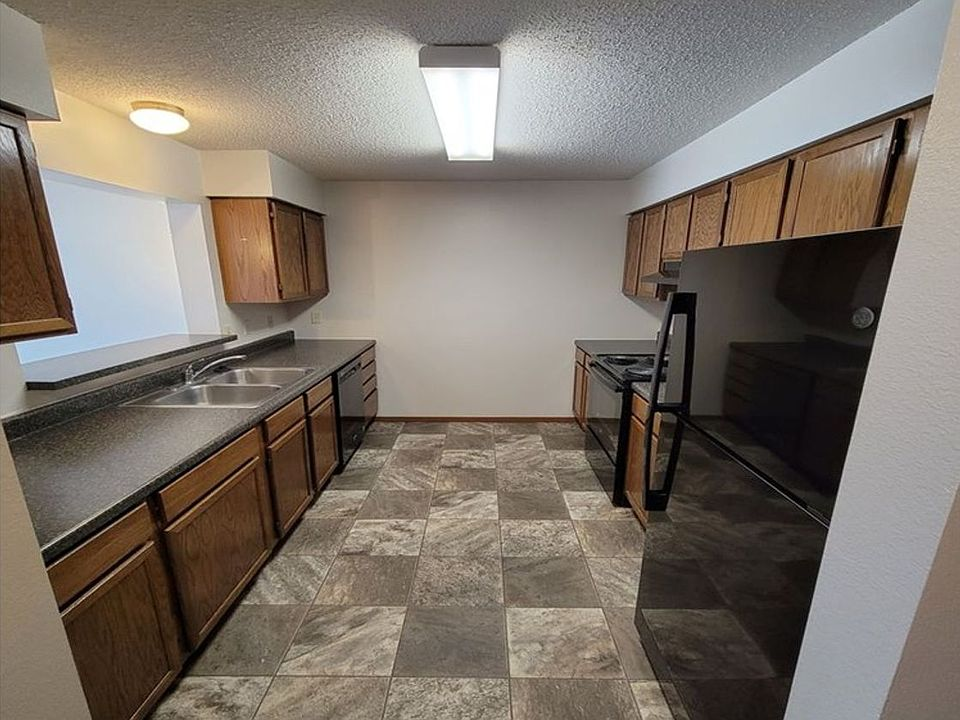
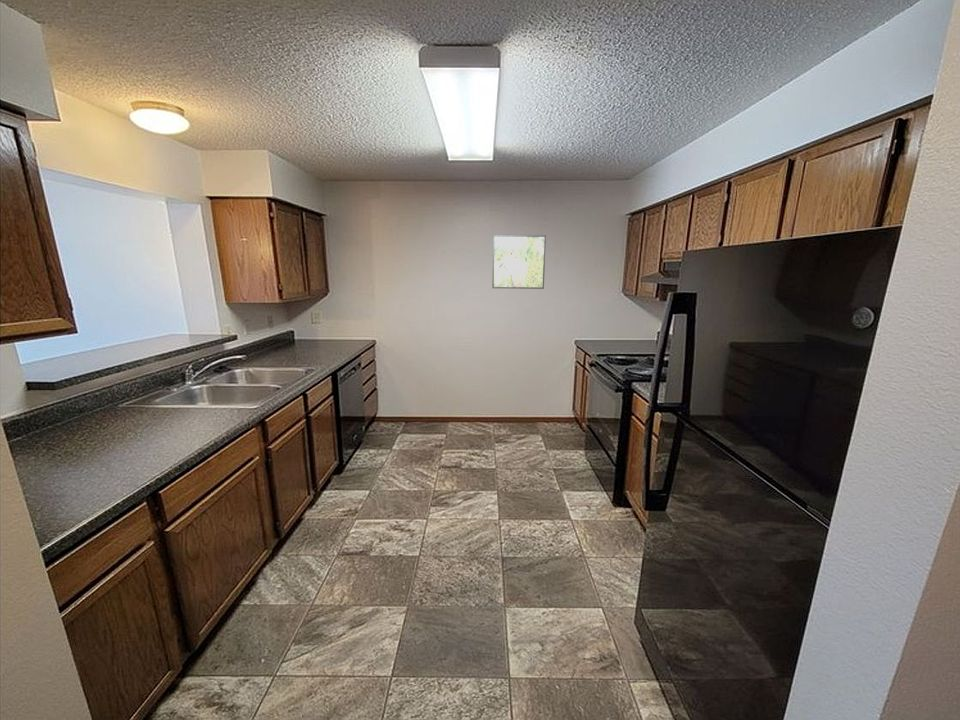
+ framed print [491,234,547,290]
